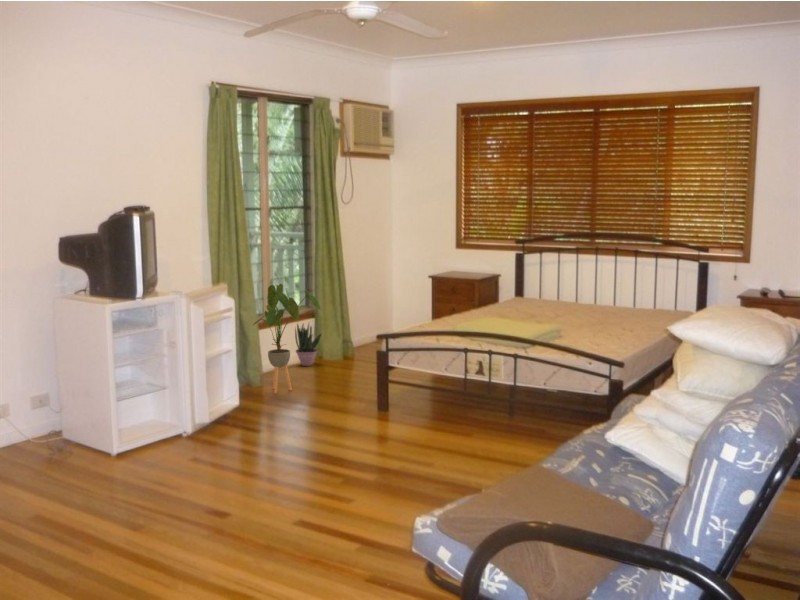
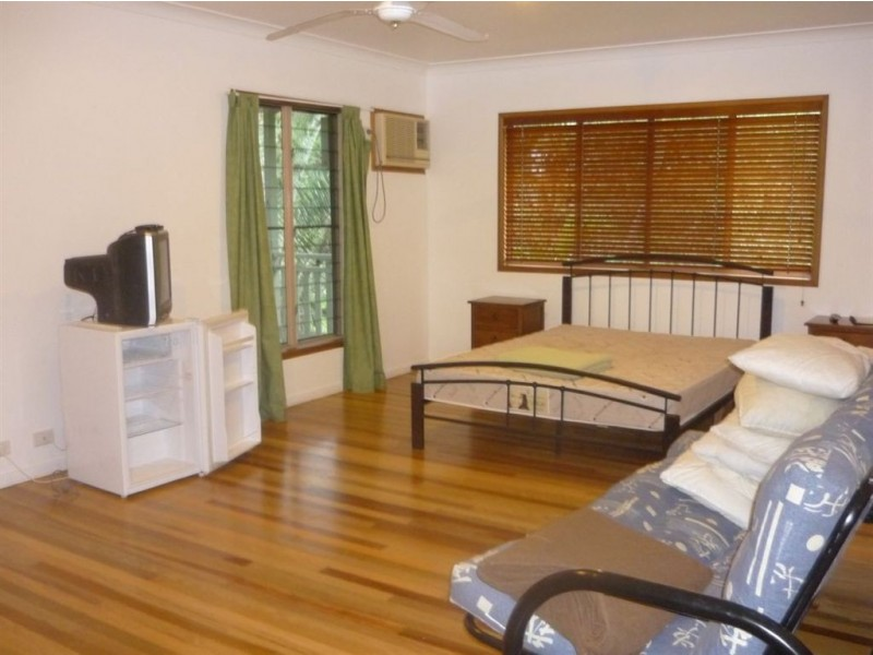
- house plant [252,283,322,394]
- potted plant [294,322,323,367]
